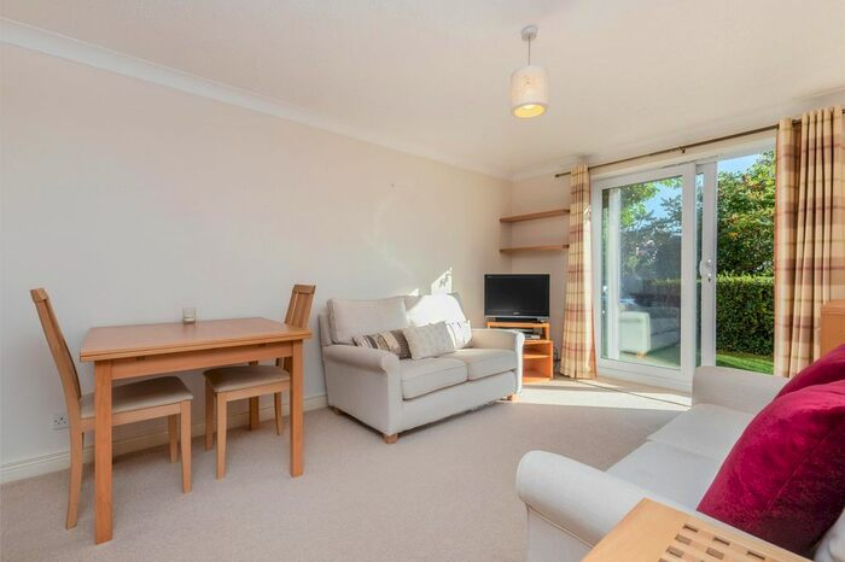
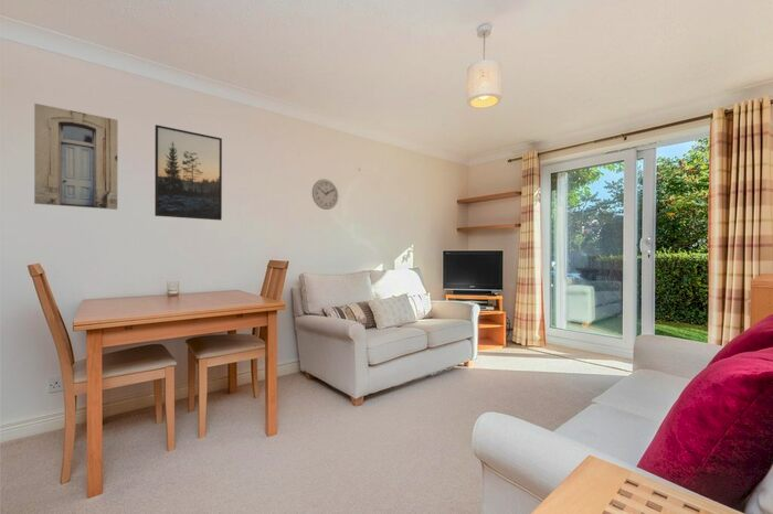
+ wall clock [311,178,340,211]
+ wall art [33,103,119,211]
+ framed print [153,124,223,222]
